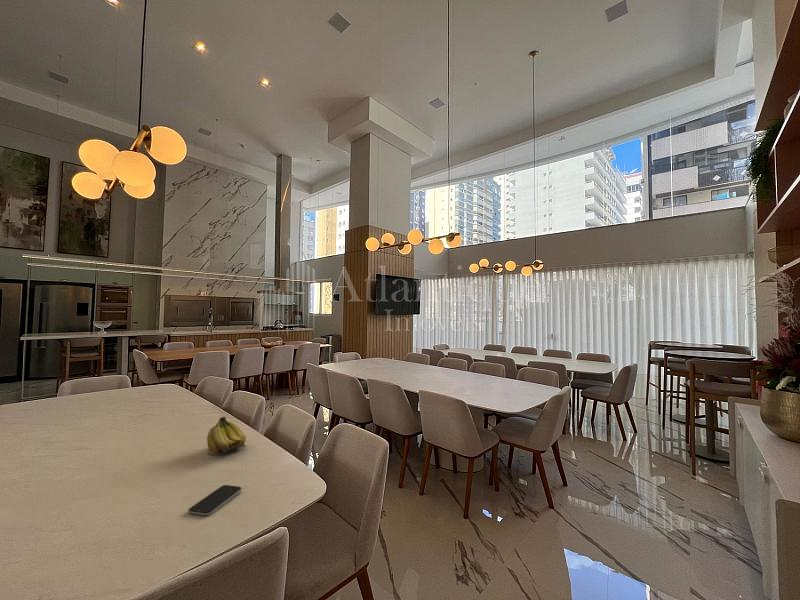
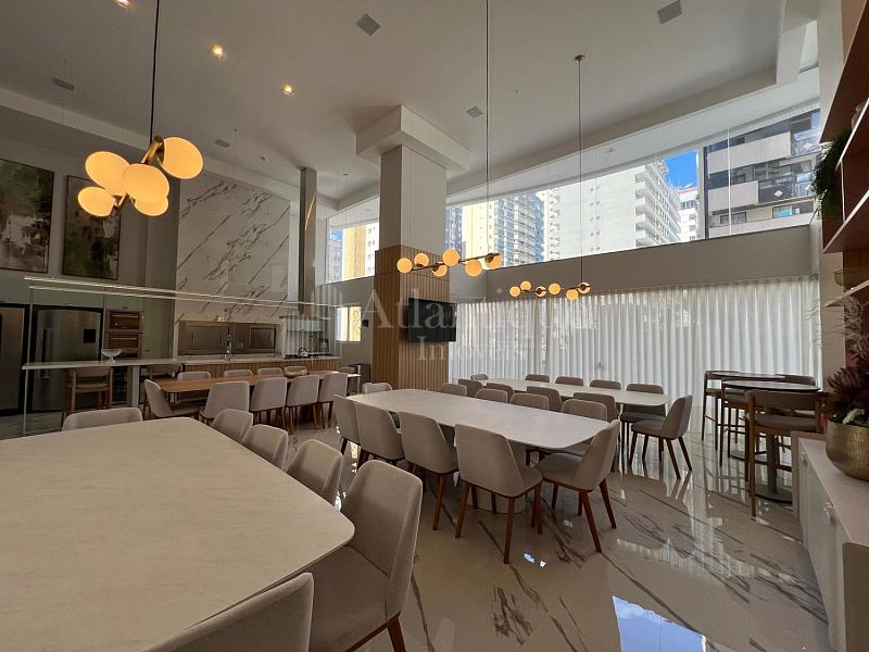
- fruit [206,416,247,456]
- smartphone [187,484,243,516]
